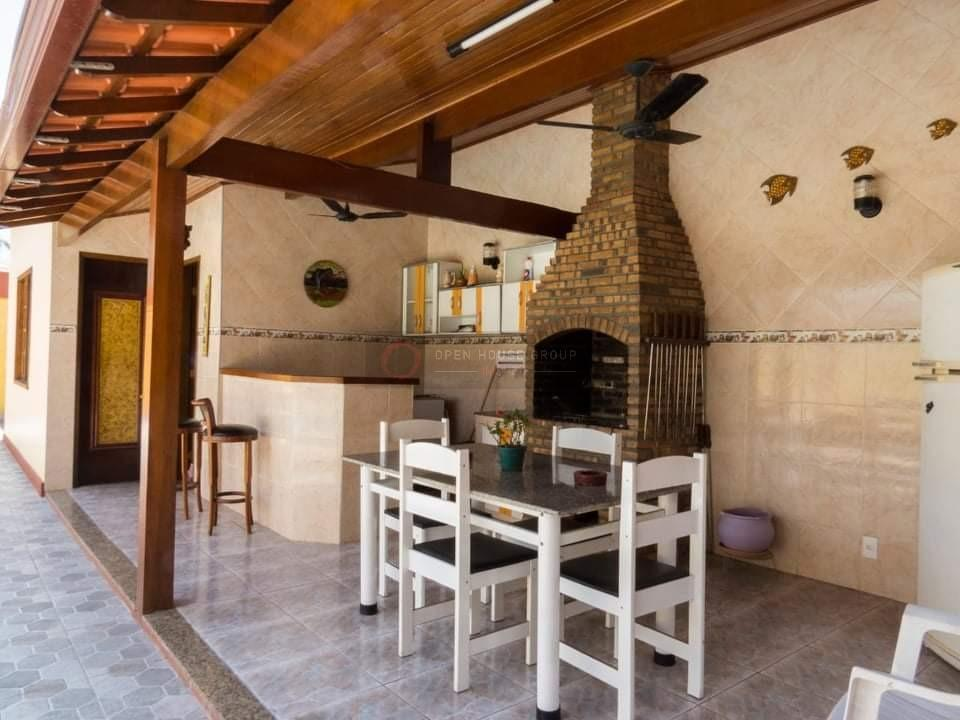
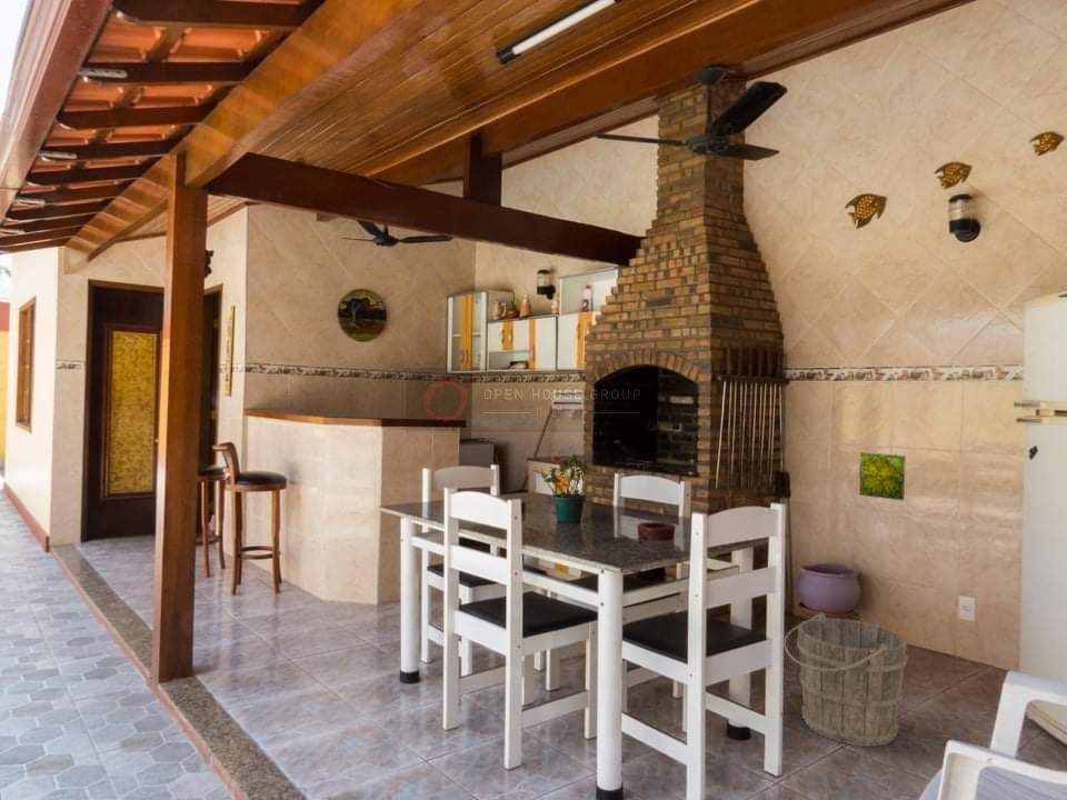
+ decorative tile [858,451,907,502]
+ bucket [782,612,909,748]
